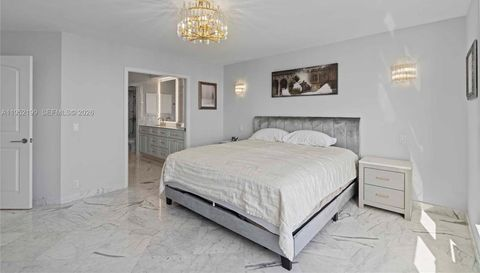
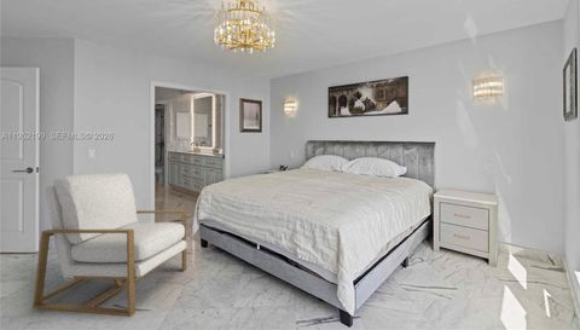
+ chair [31,172,187,318]
